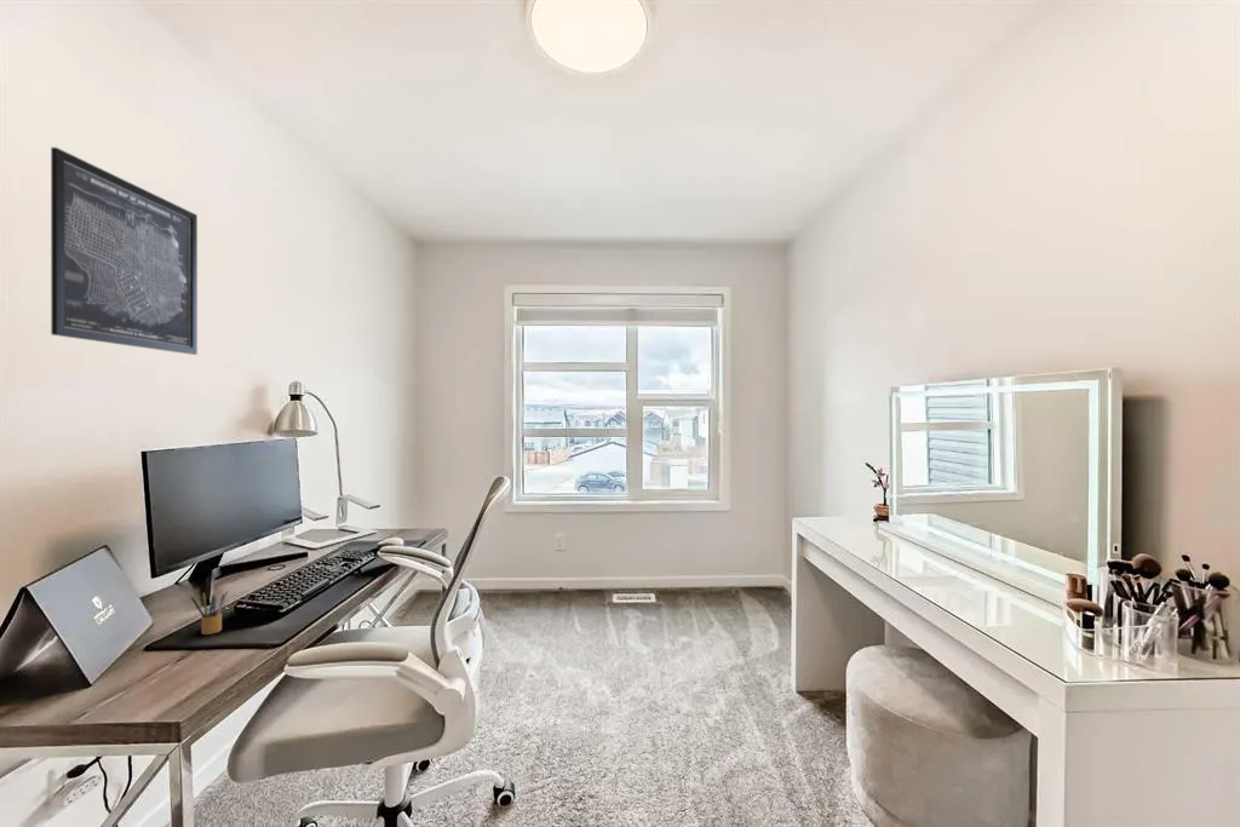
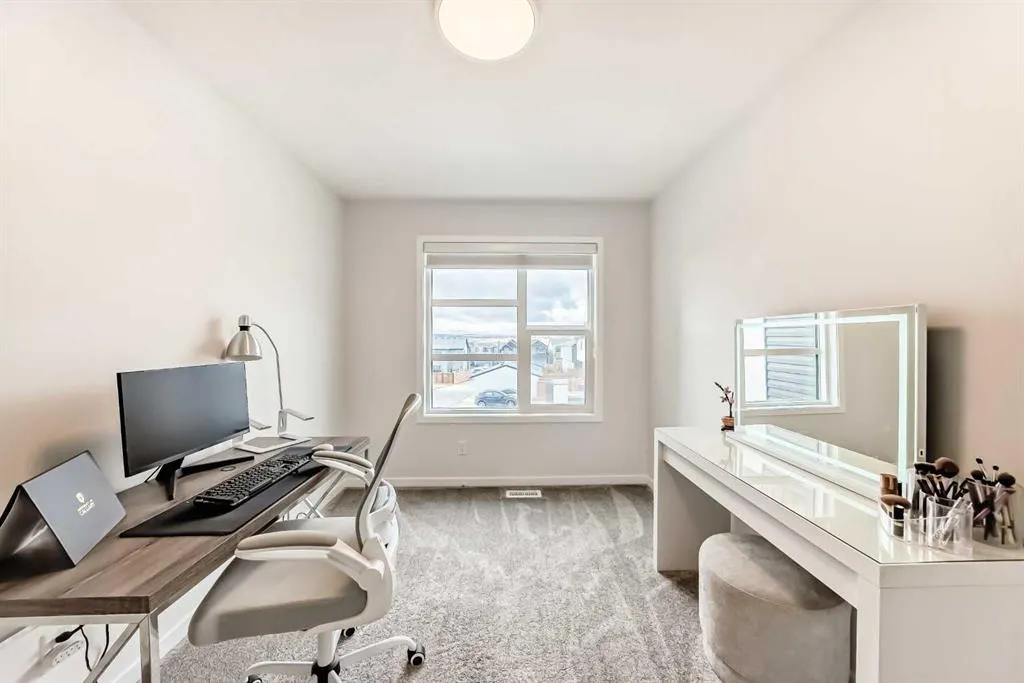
- pencil box [189,590,229,636]
- wall art [50,147,199,356]
